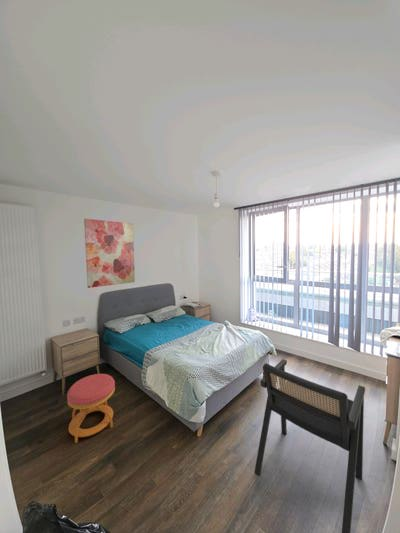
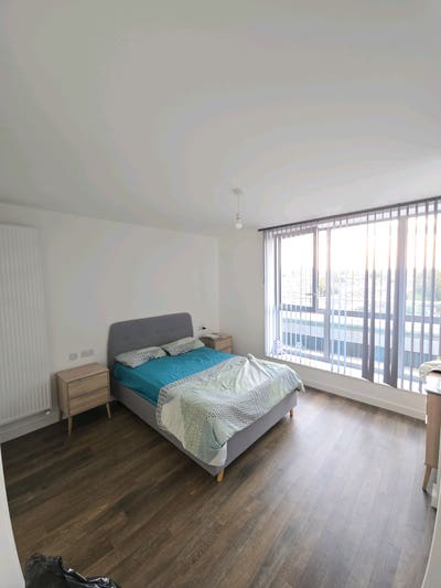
- armchair [253,358,366,533]
- stool [66,373,116,444]
- wall art [83,218,136,289]
